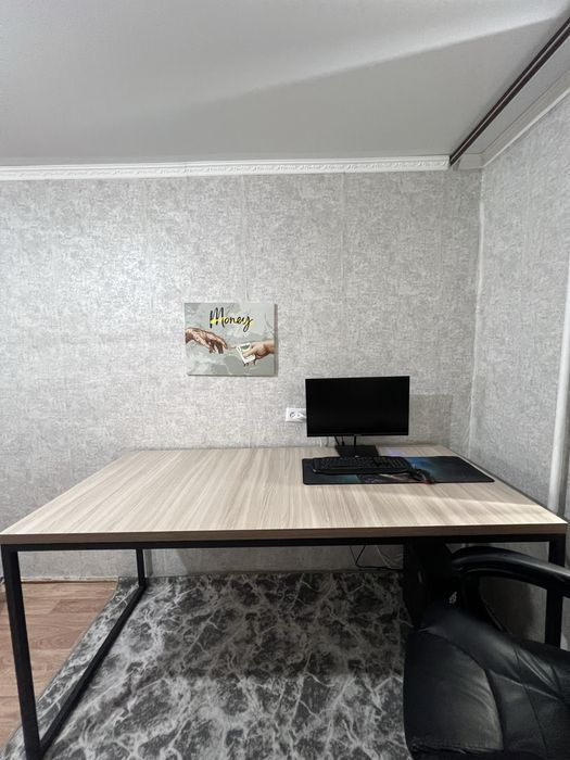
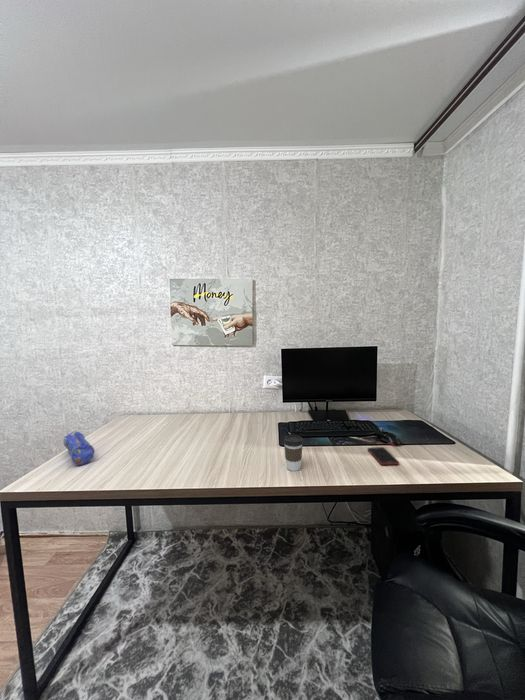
+ coffee cup [283,434,304,472]
+ cell phone [367,446,400,466]
+ pencil case [62,430,95,466]
